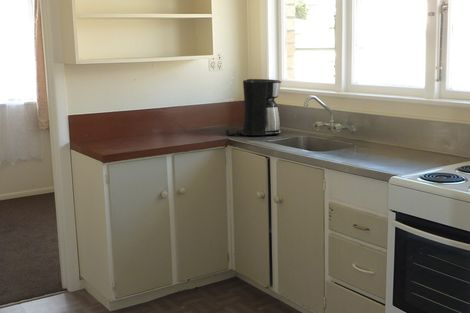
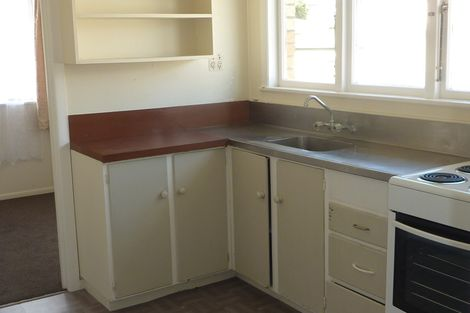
- coffee maker [225,78,283,136]
